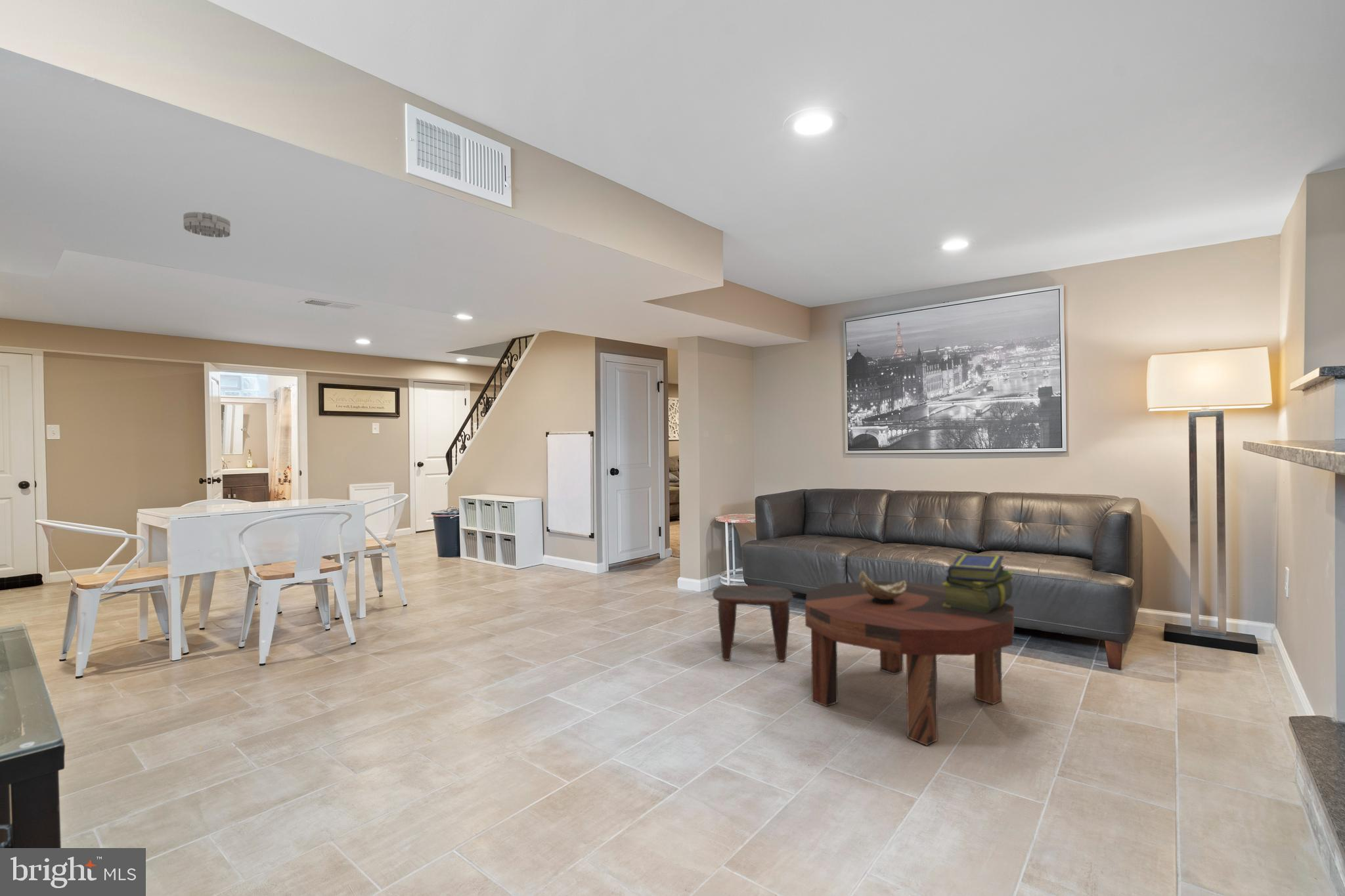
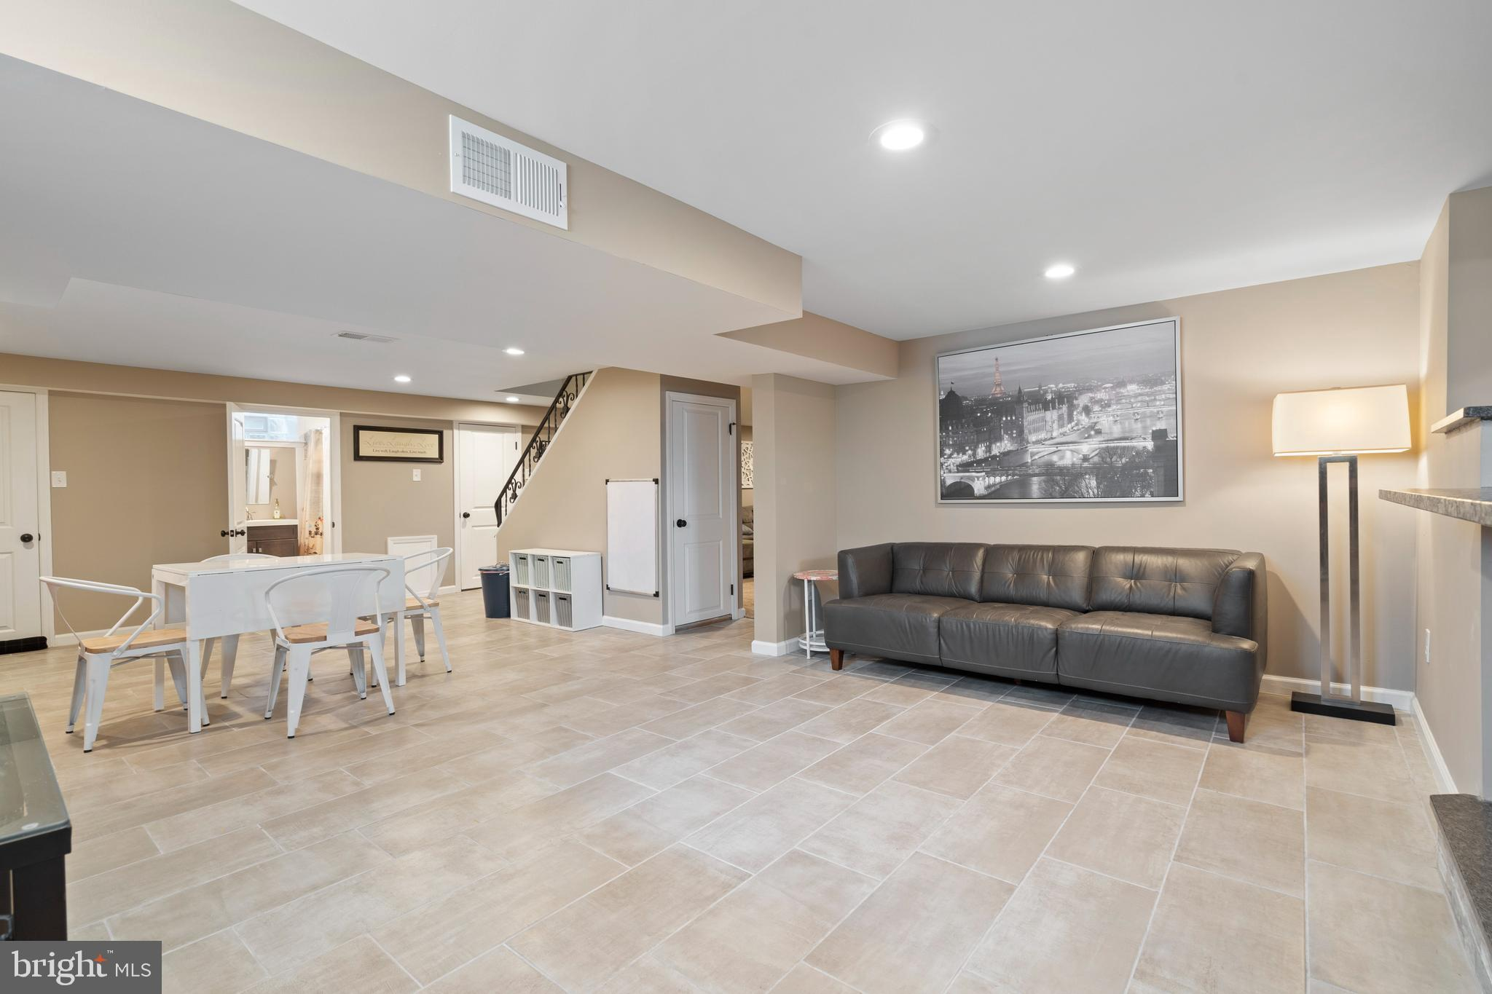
- stack of books [942,553,1015,613]
- decorative bowl [858,570,906,605]
- smoke detector [183,211,231,238]
- stool [712,584,794,662]
- coffee table [805,580,1015,746]
